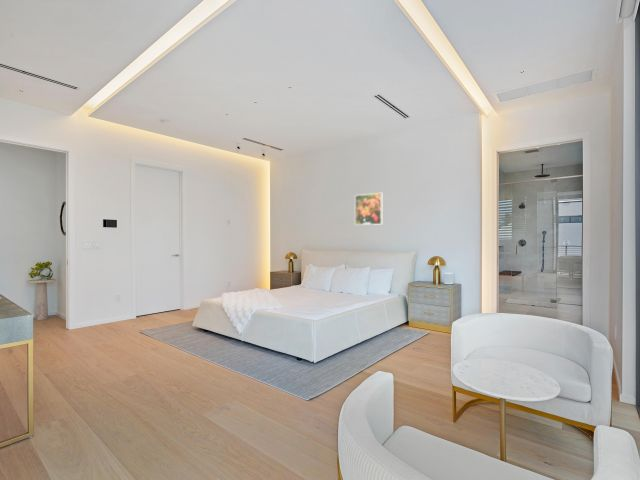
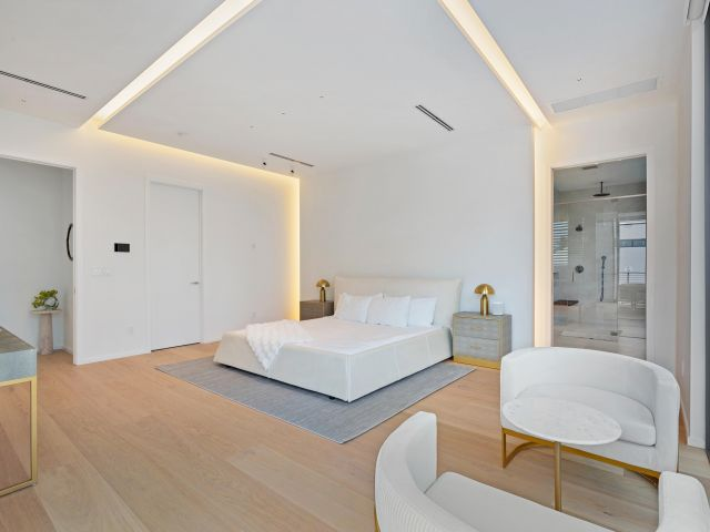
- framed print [354,192,383,226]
